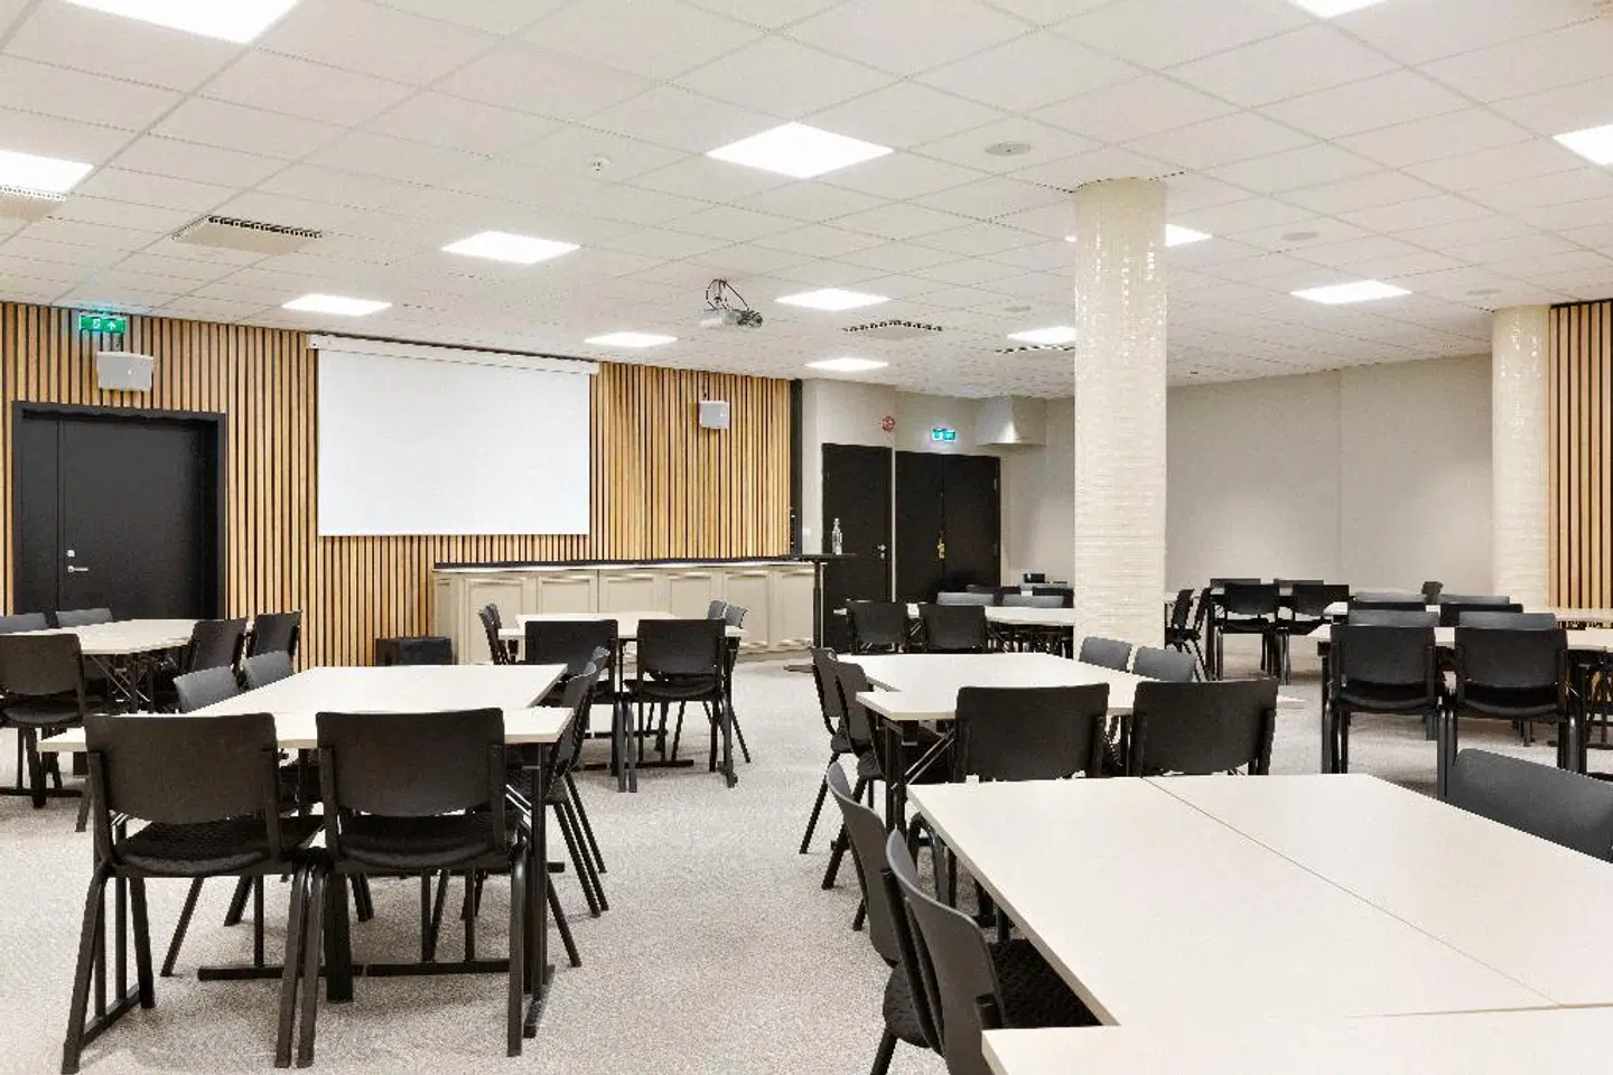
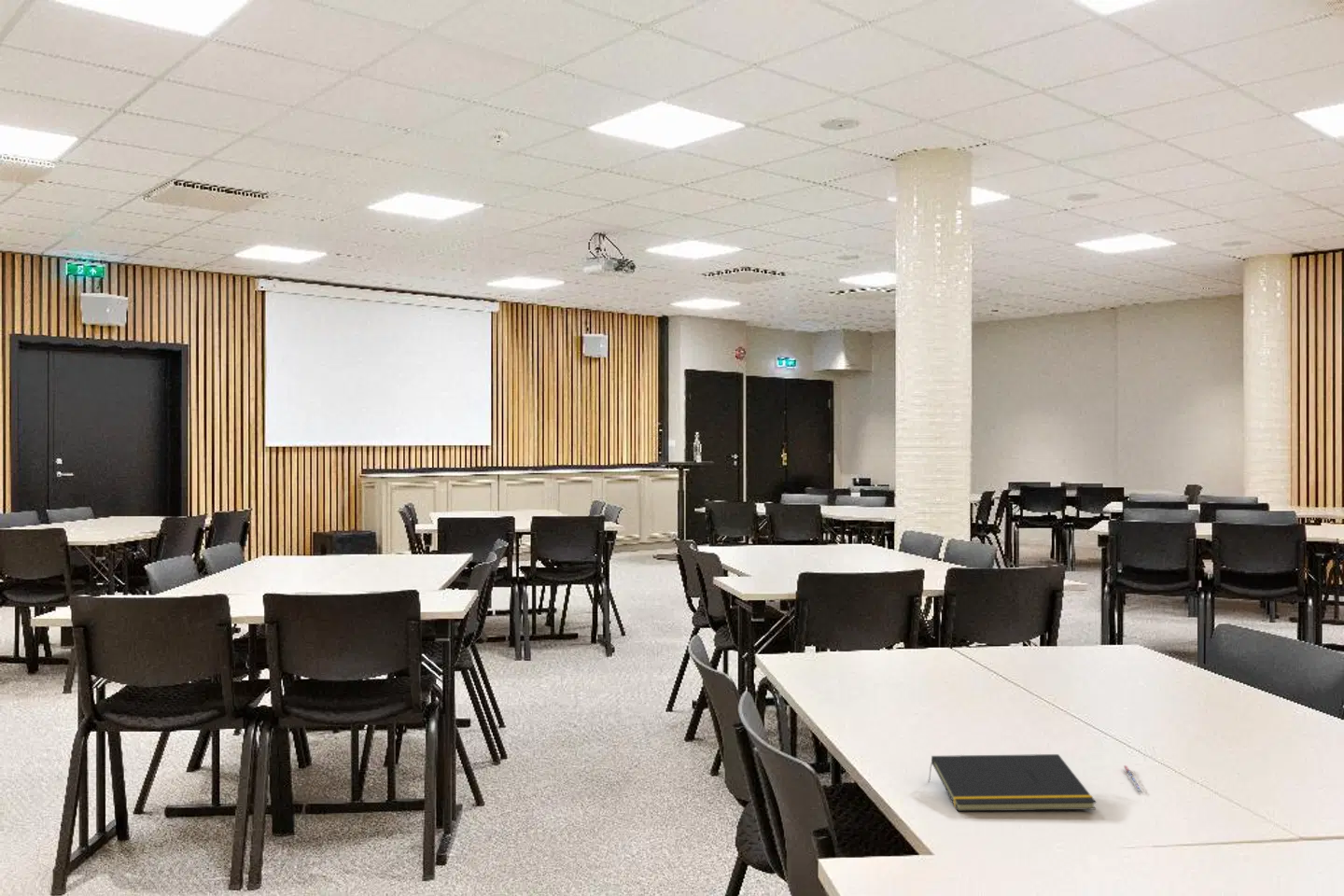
+ pen [1123,764,1143,792]
+ notepad [927,753,1097,812]
